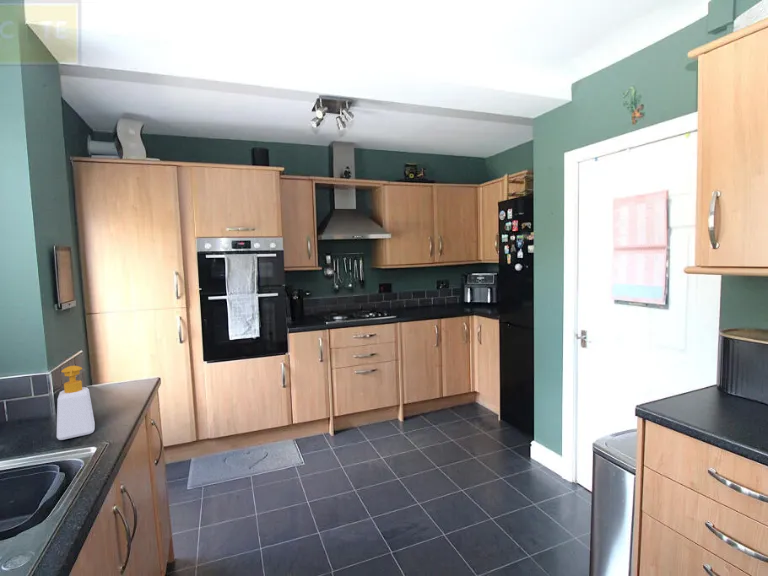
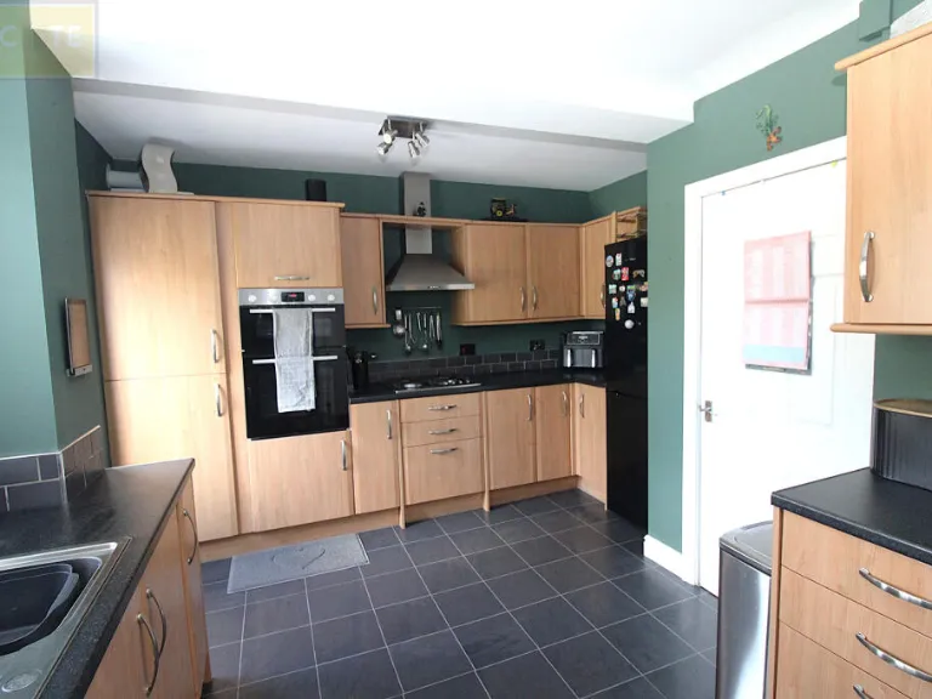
- soap bottle [56,365,96,441]
